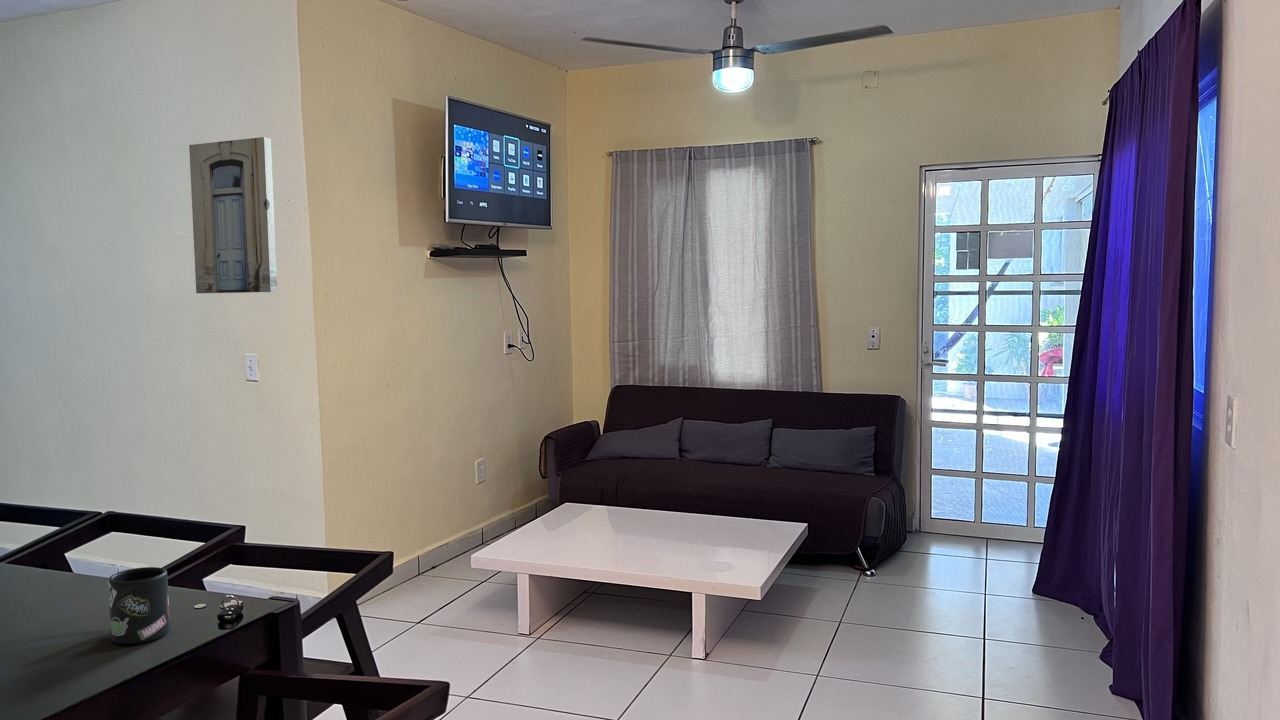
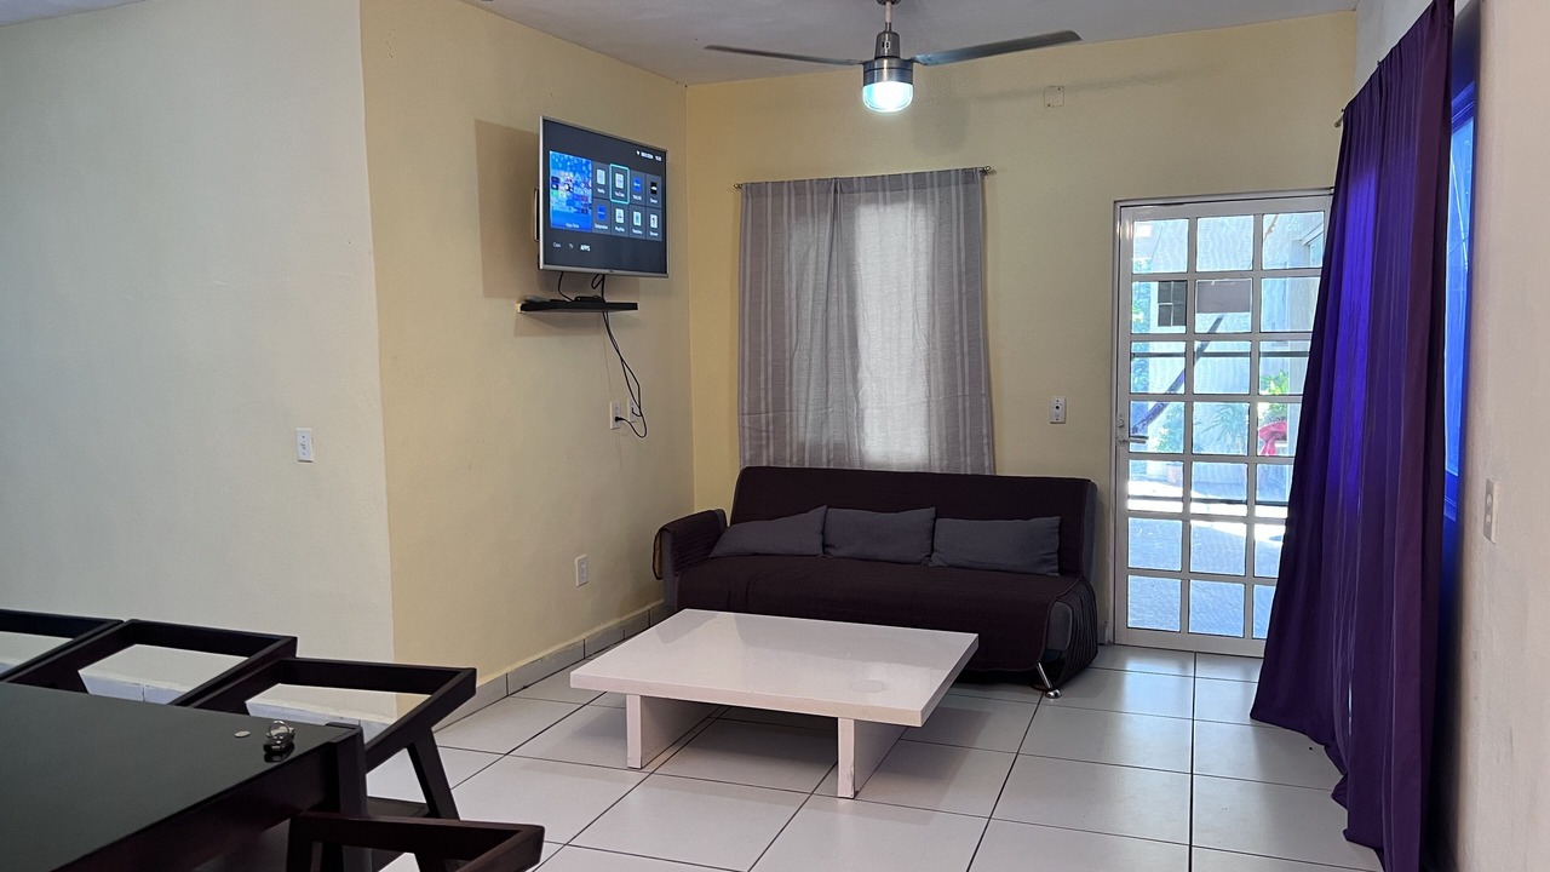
- wall art [188,136,278,294]
- mug [107,566,171,645]
